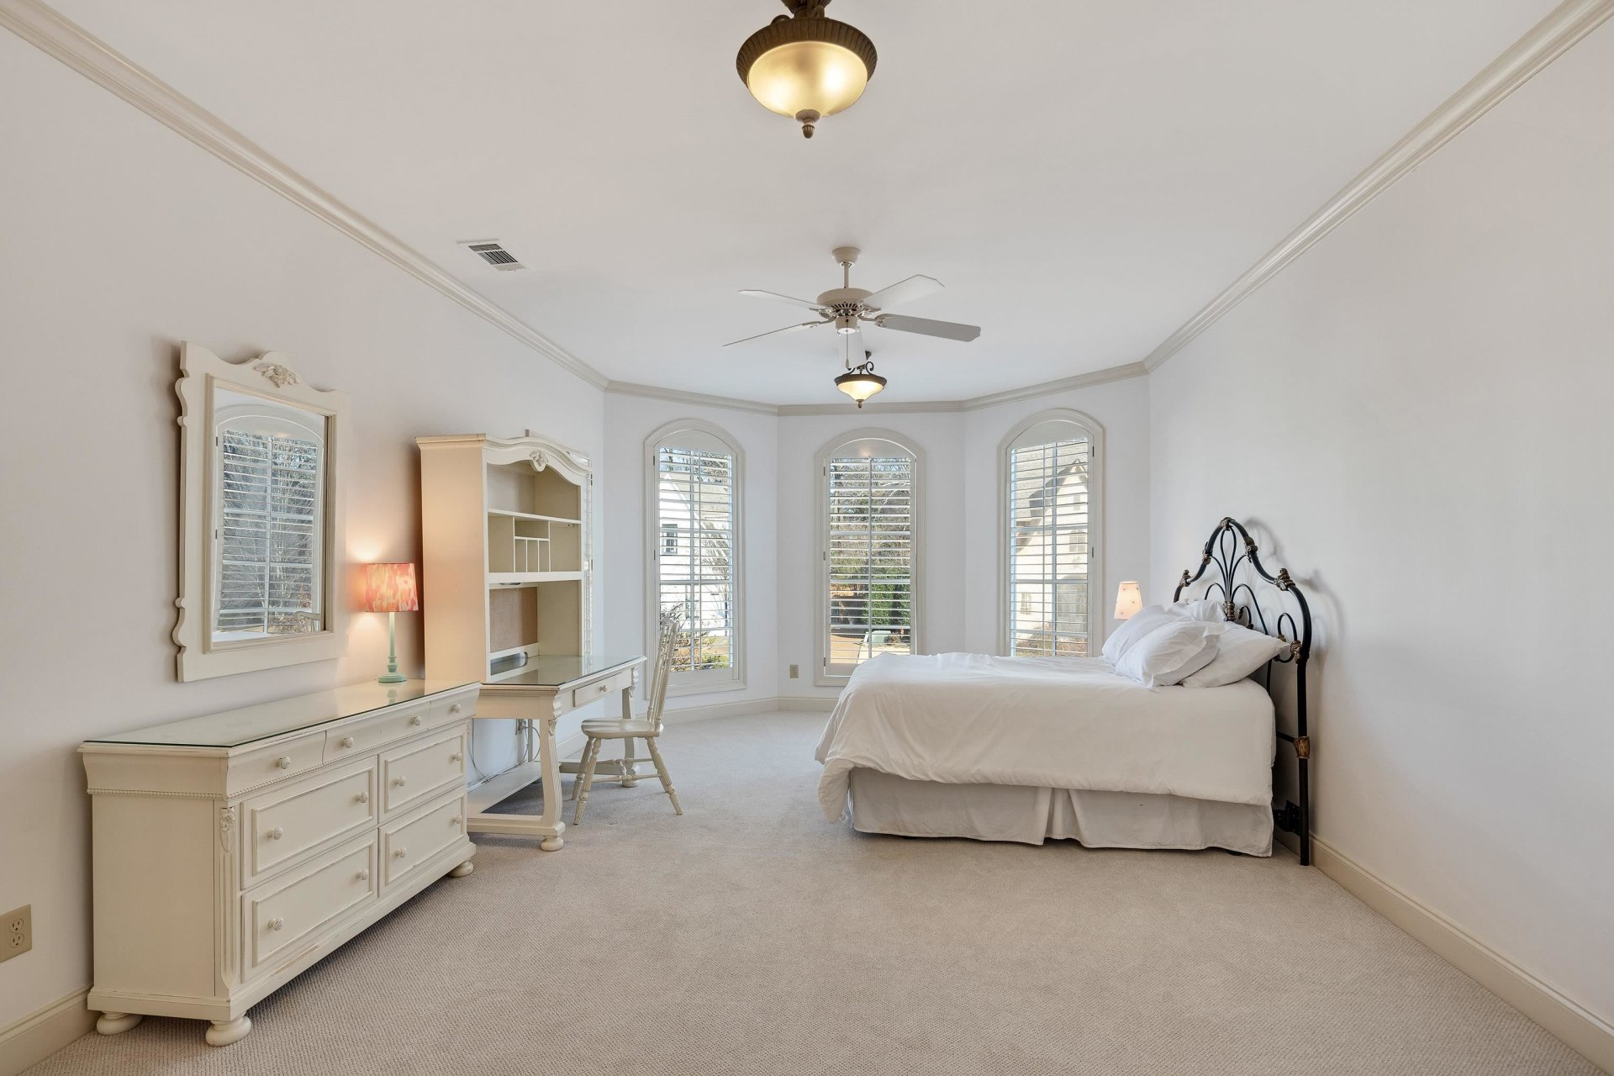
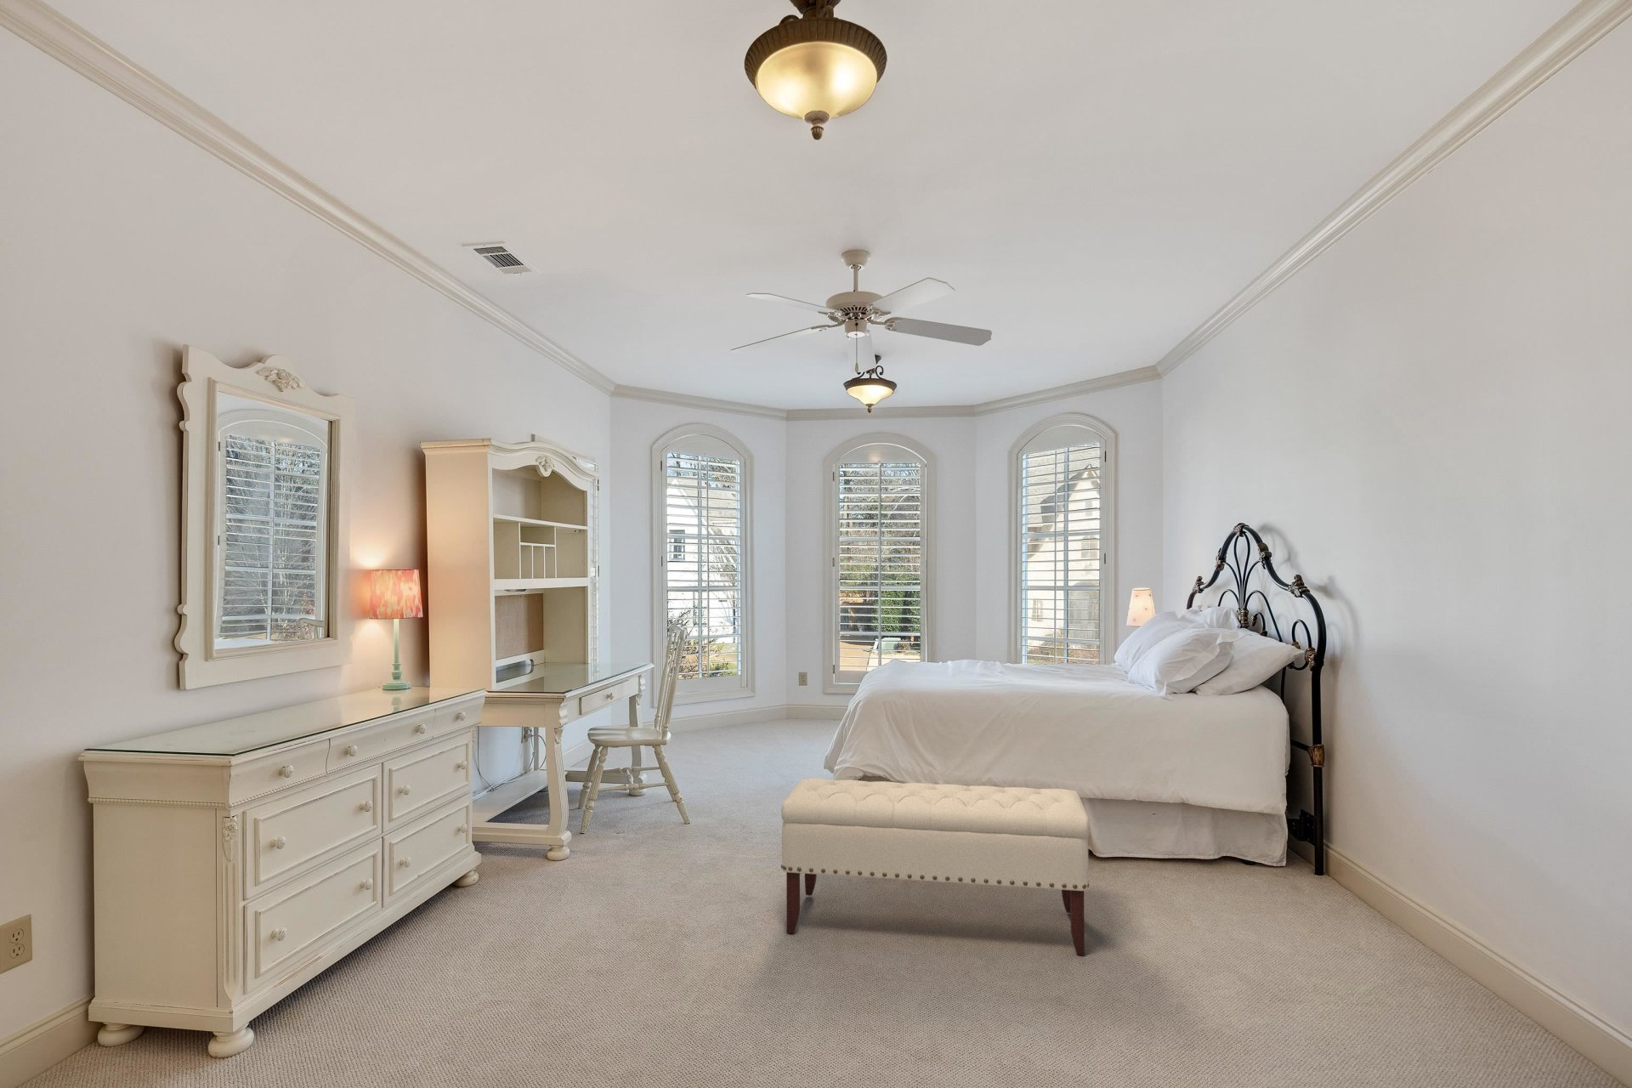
+ bench [781,777,1090,956]
